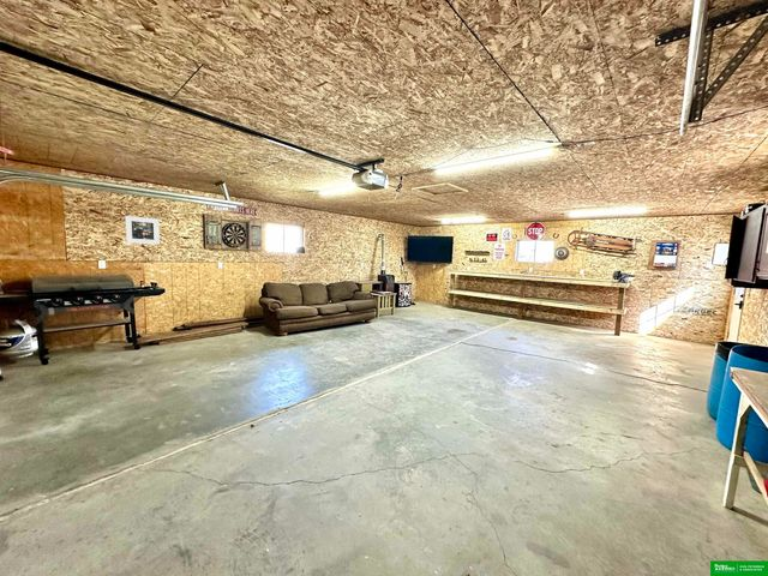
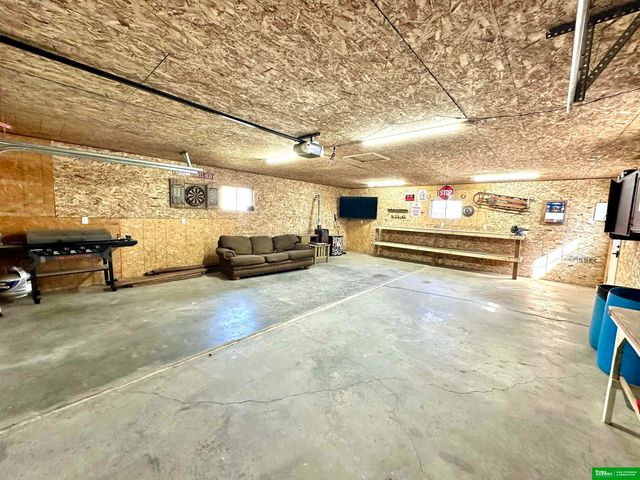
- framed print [124,215,161,246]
